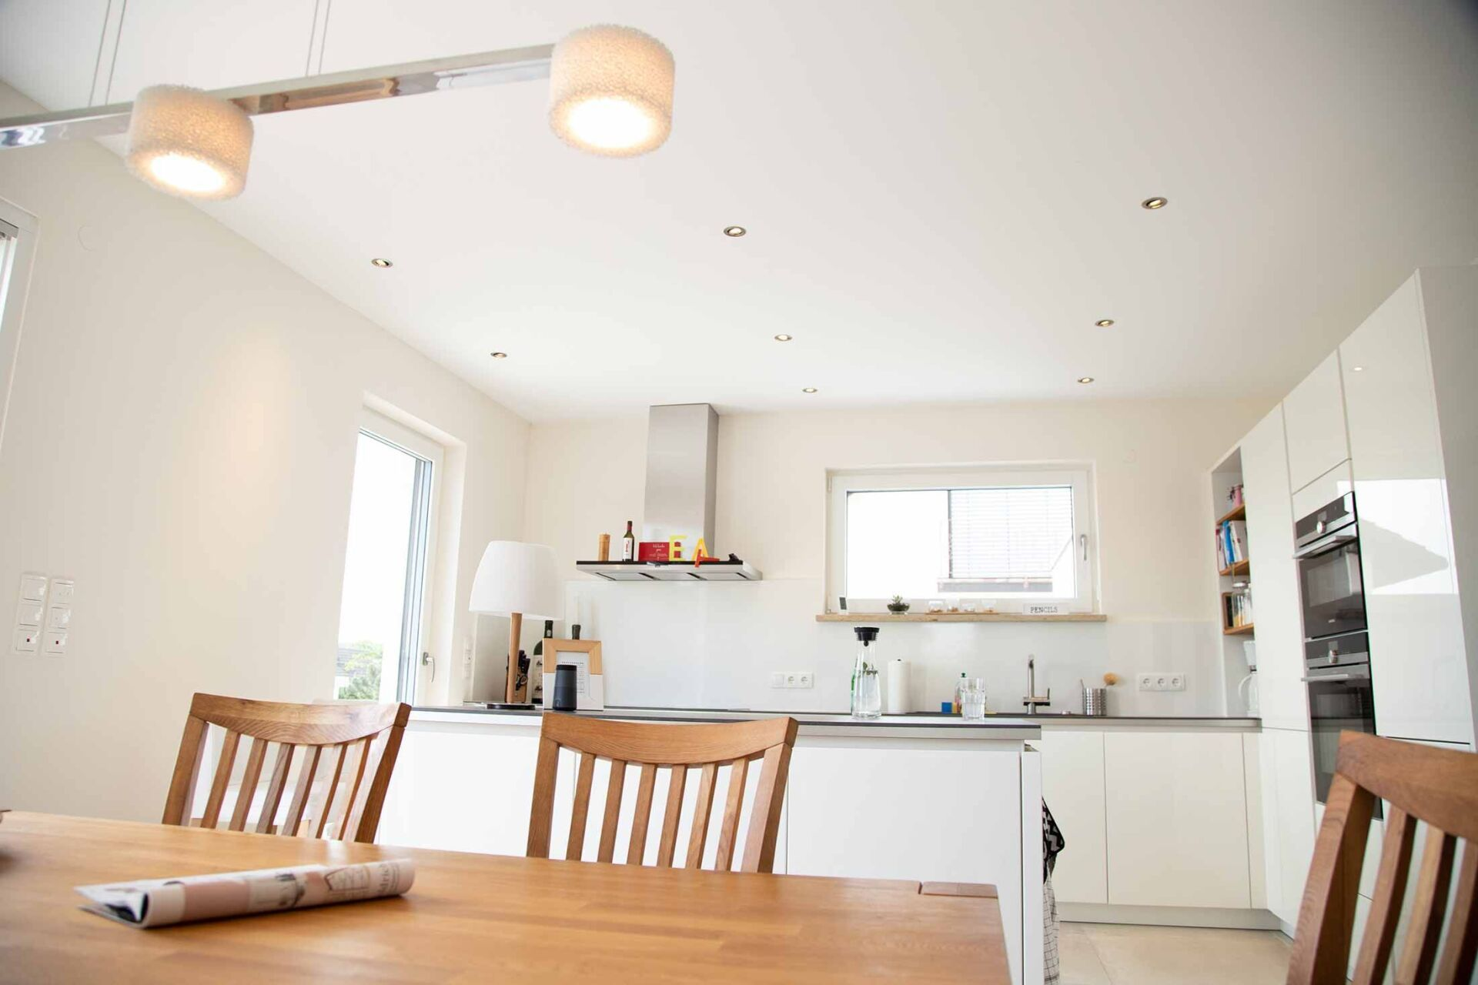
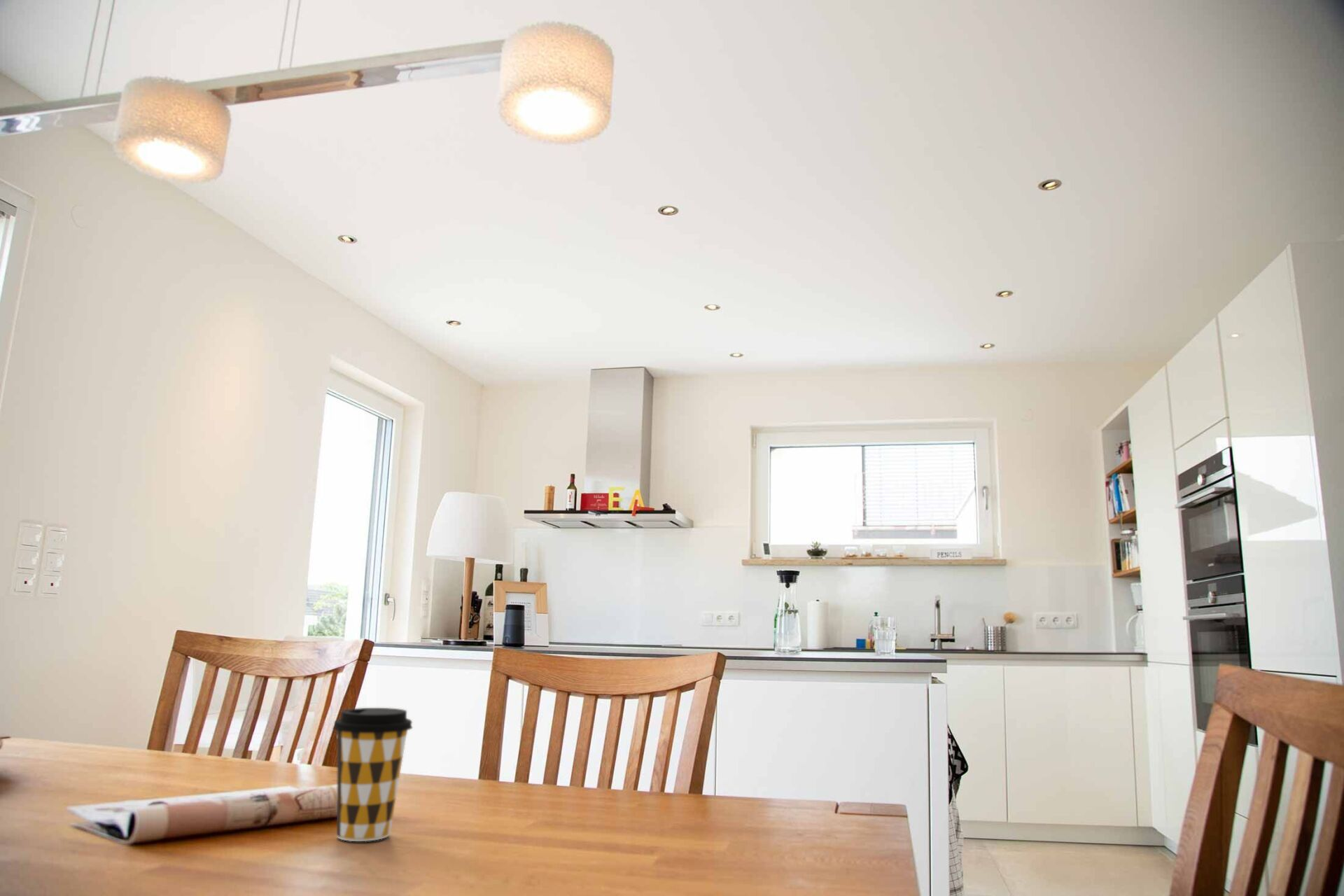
+ coffee cup [332,707,413,842]
